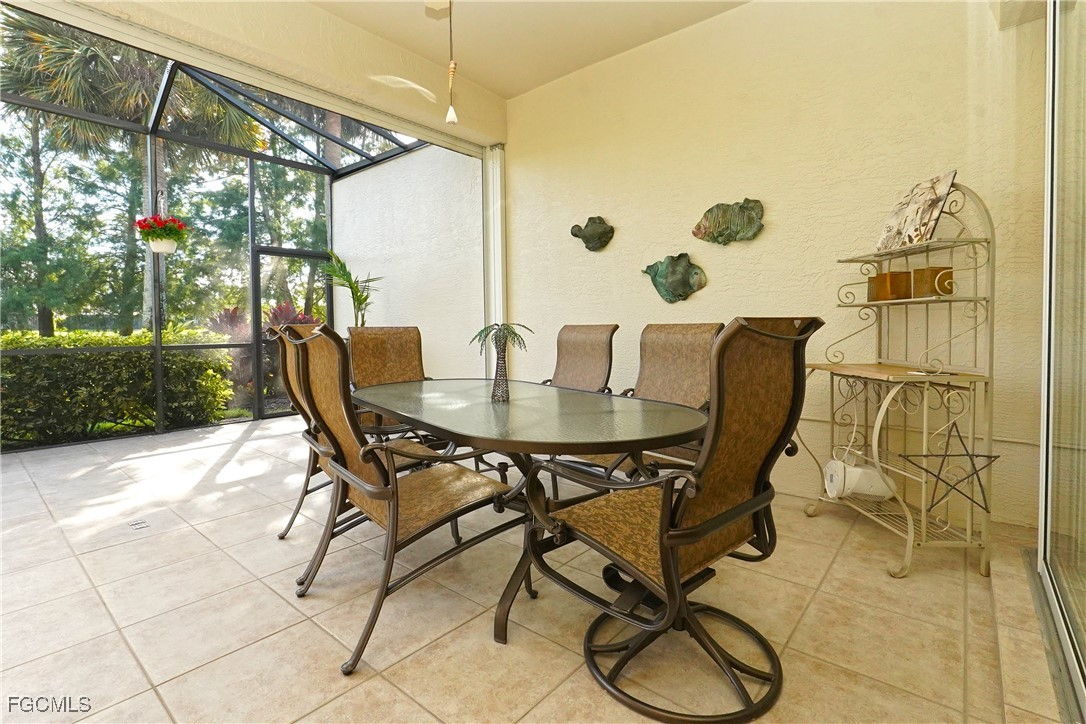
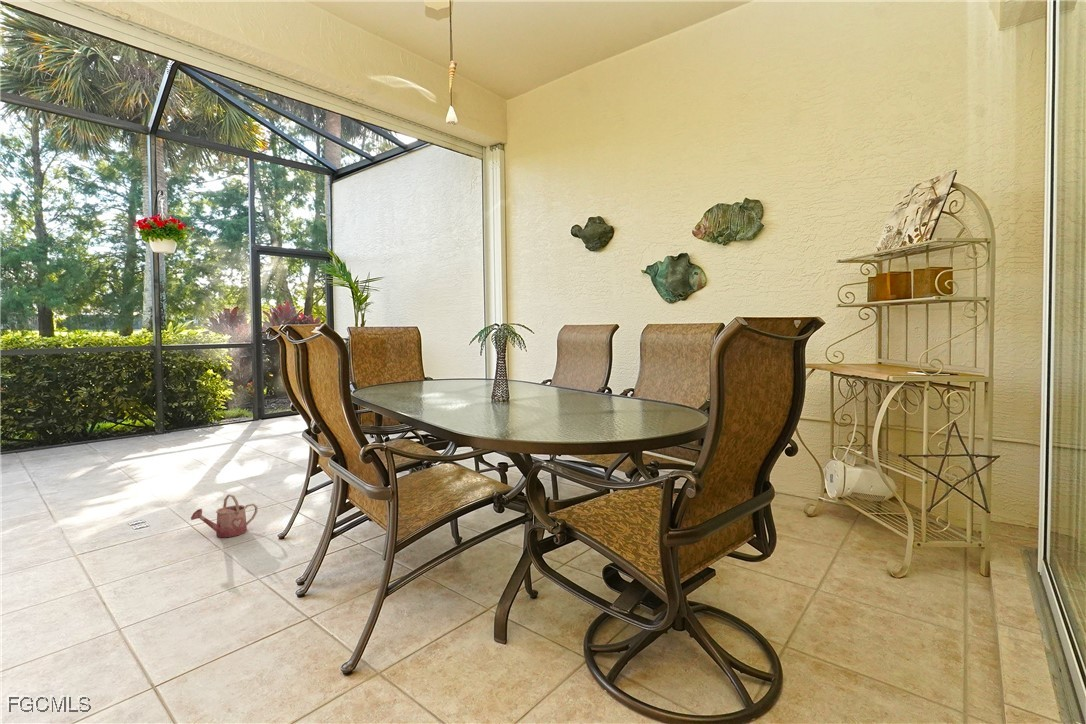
+ watering can [190,493,259,538]
